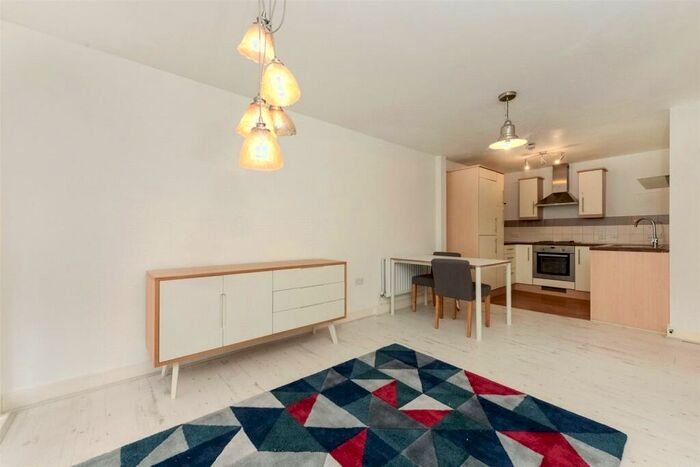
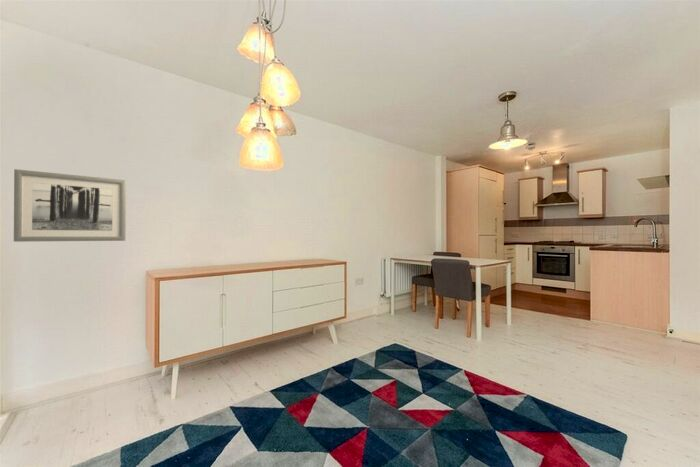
+ wall art [13,168,127,243]
